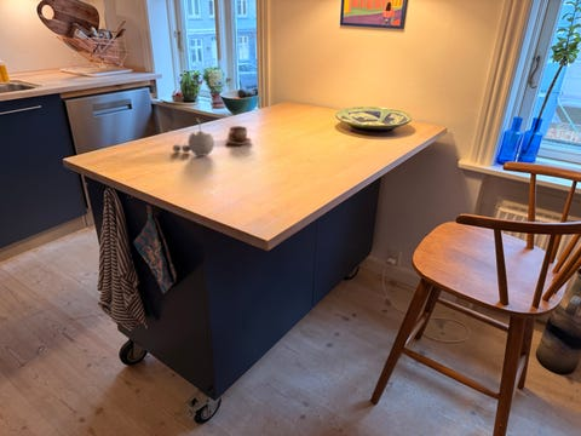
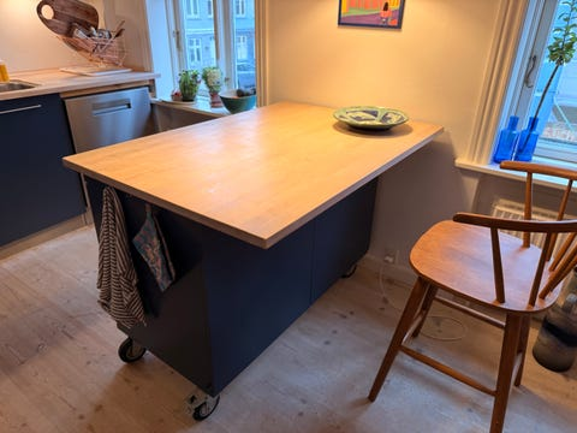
- fruit [172,117,215,157]
- cup [224,125,253,147]
